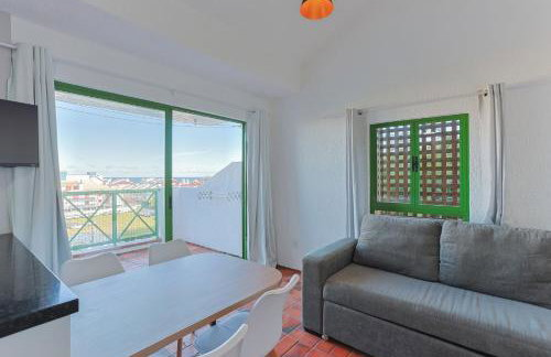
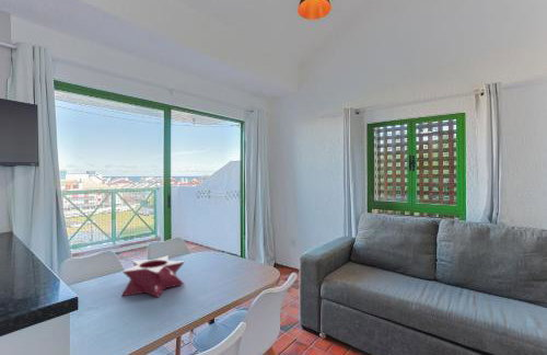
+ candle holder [120,254,186,298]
